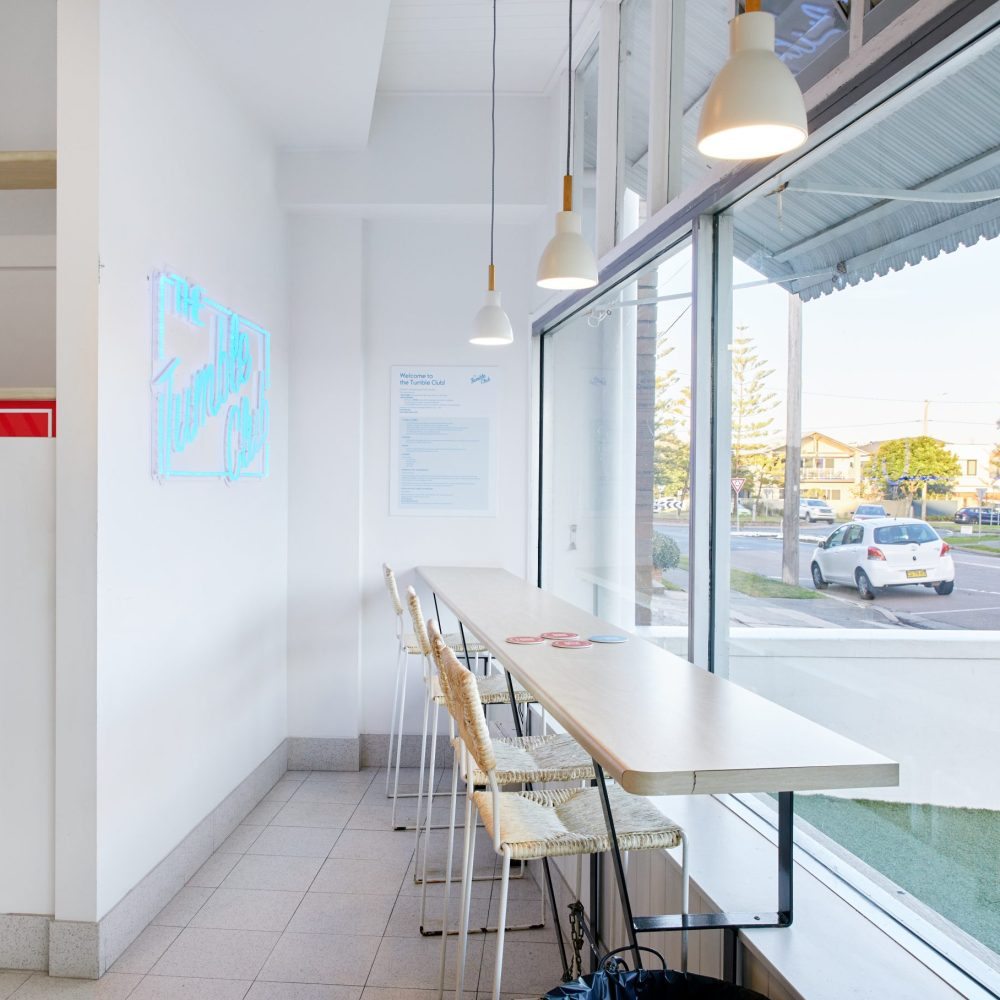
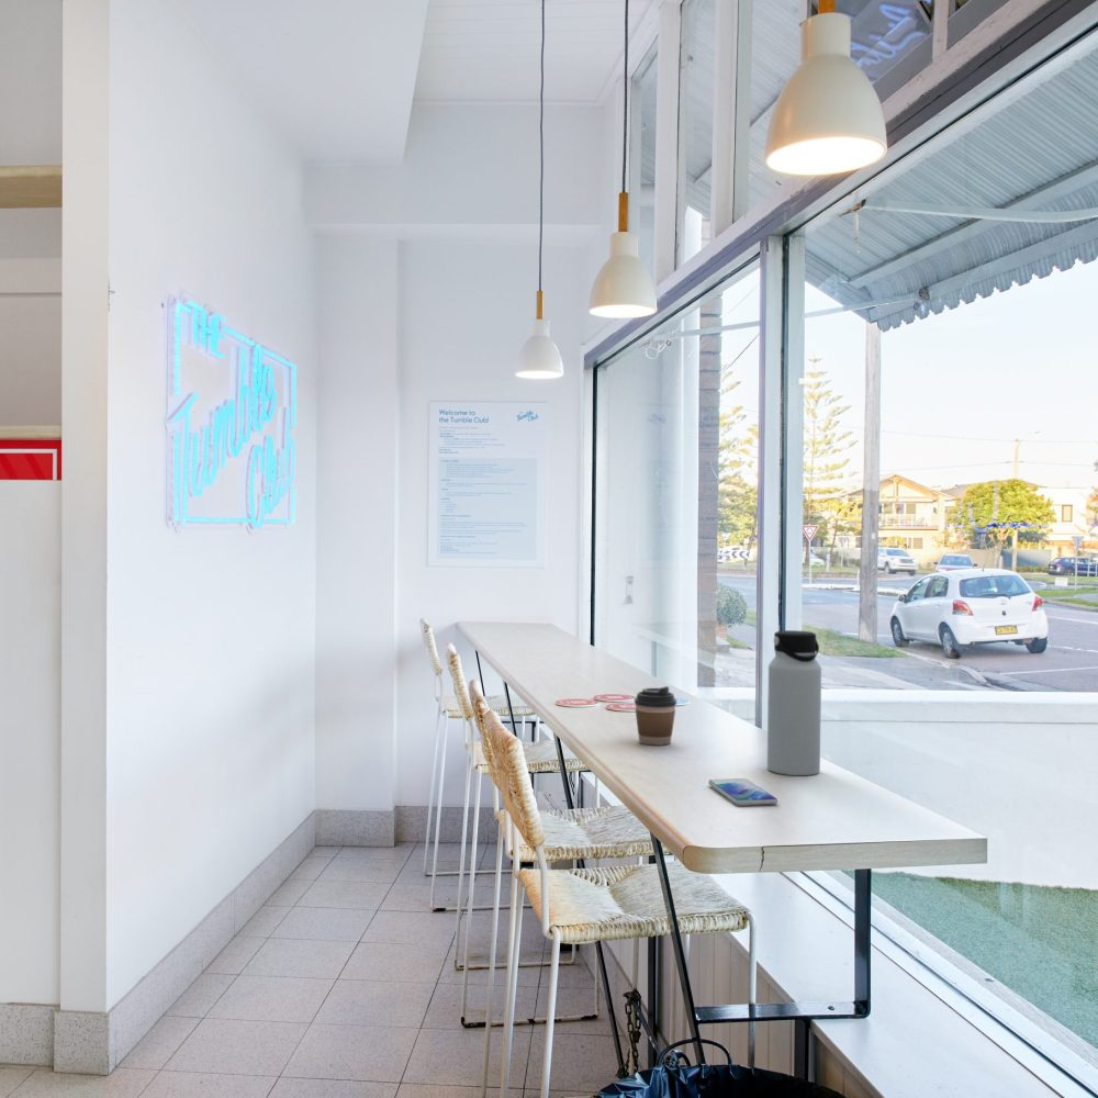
+ water bottle [766,629,822,776]
+ coffee cup [634,685,677,747]
+ smartphone [707,777,778,807]
